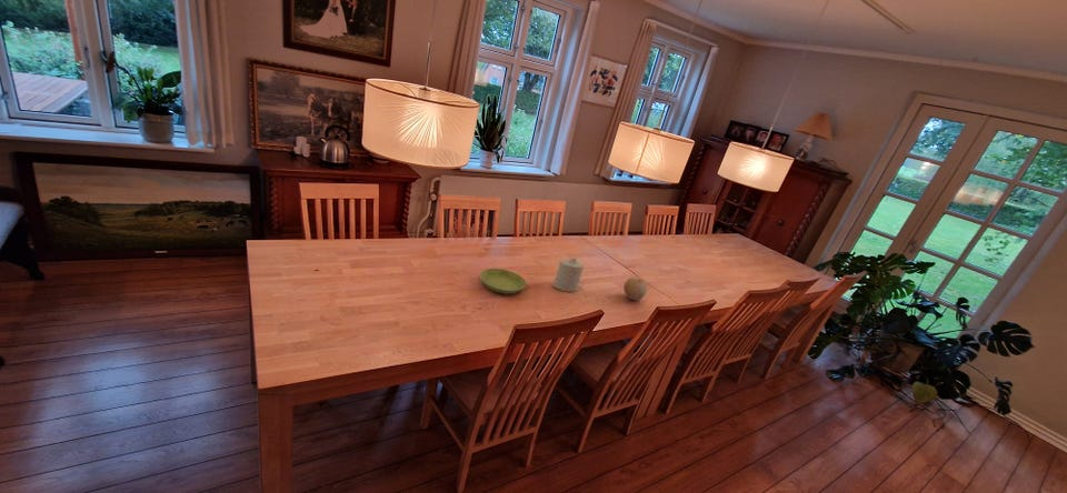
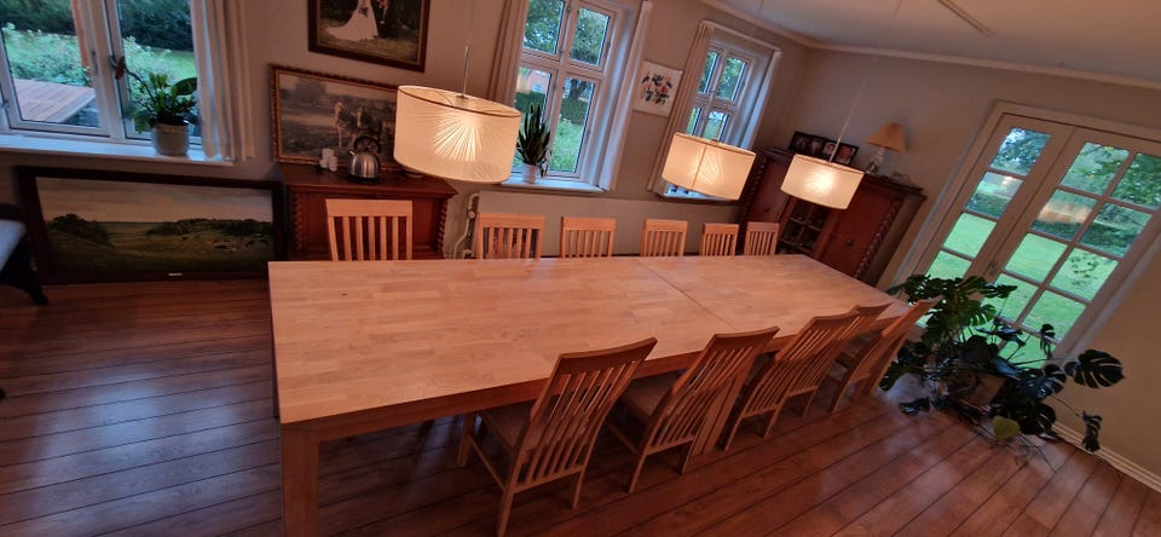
- saucer [479,268,527,295]
- candle [552,256,585,293]
- fruit [622,276,648,301]
